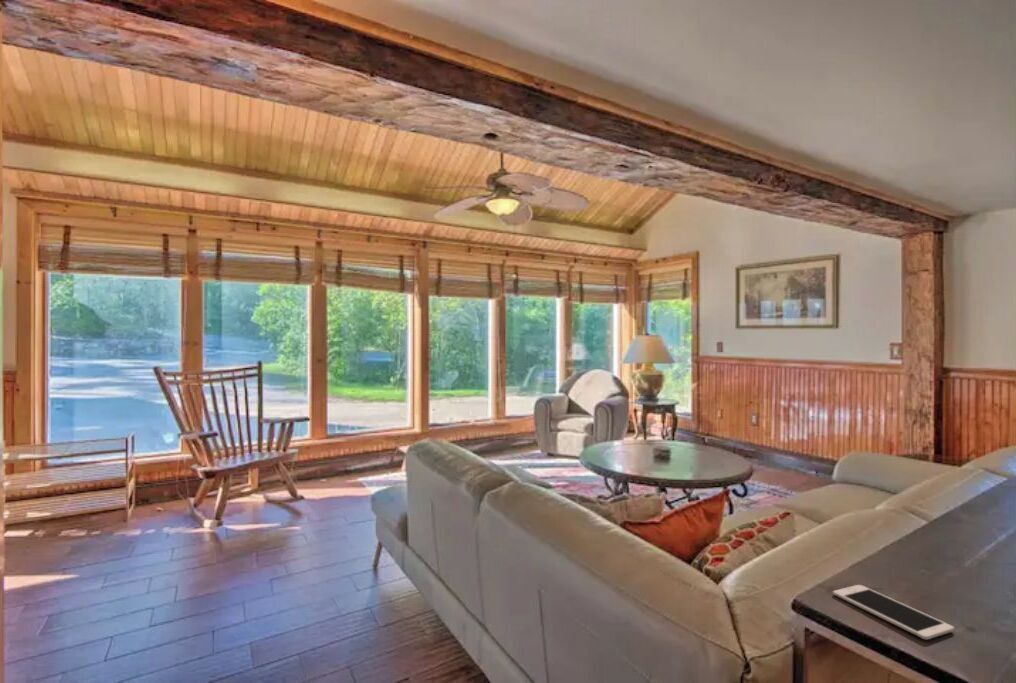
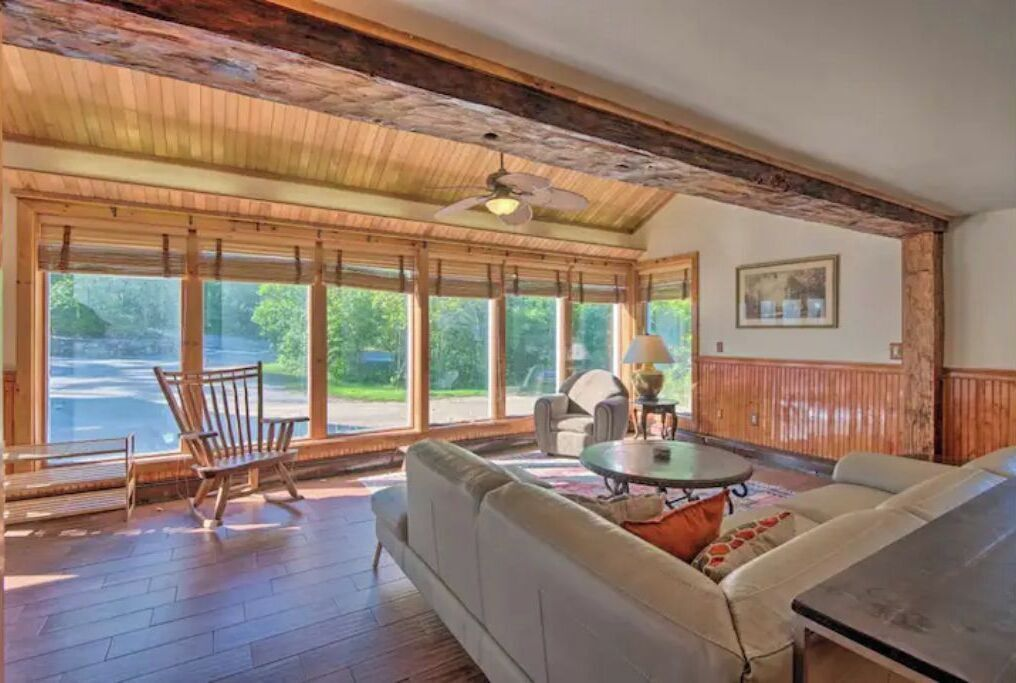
- cell phone [832,584,955,640]
